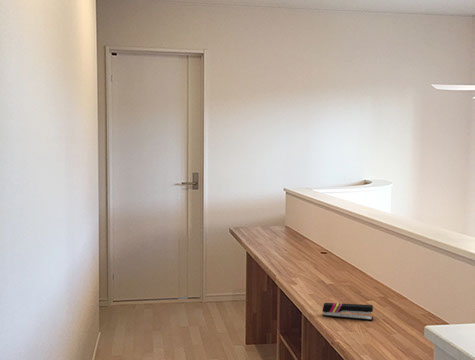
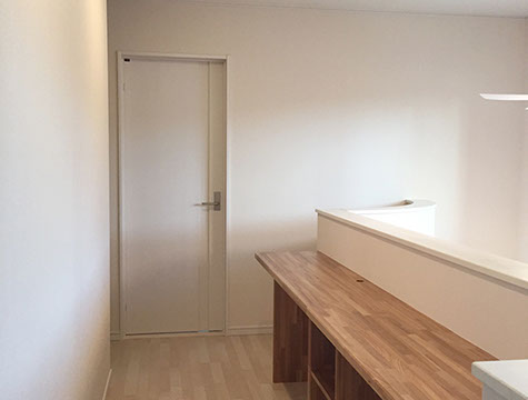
- stapler [321,302,374,322]
